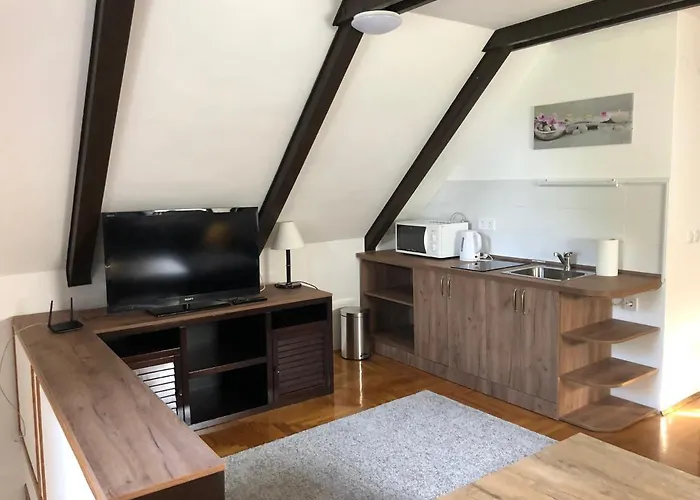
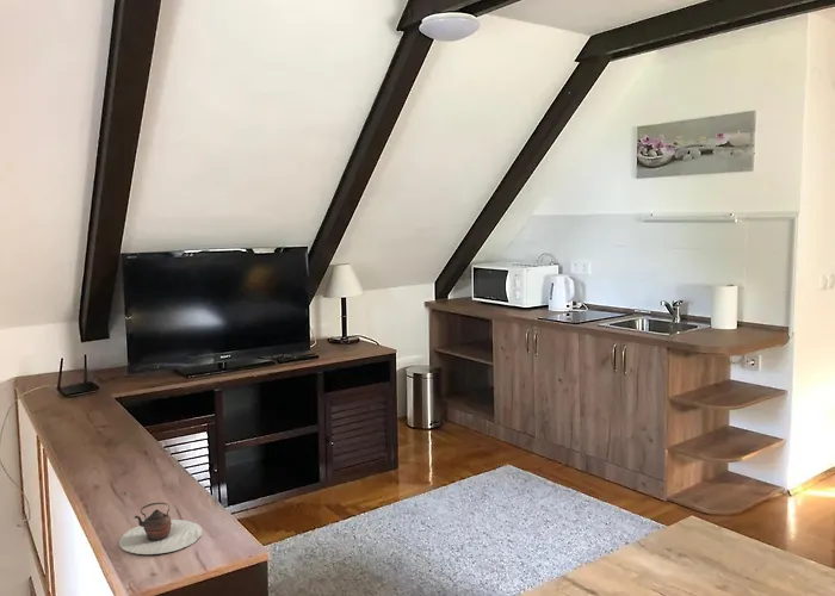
+ teapot [118,502,204,555]
